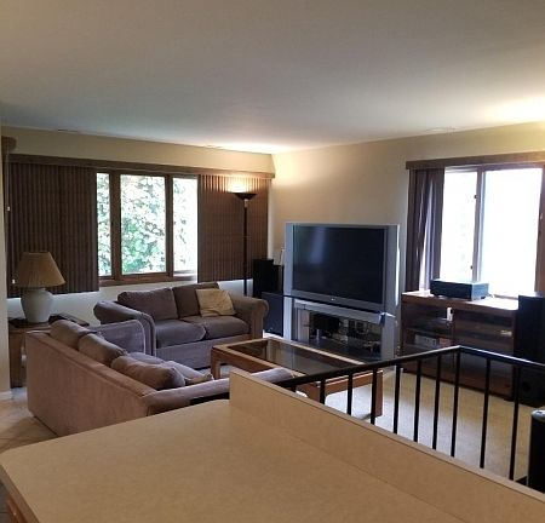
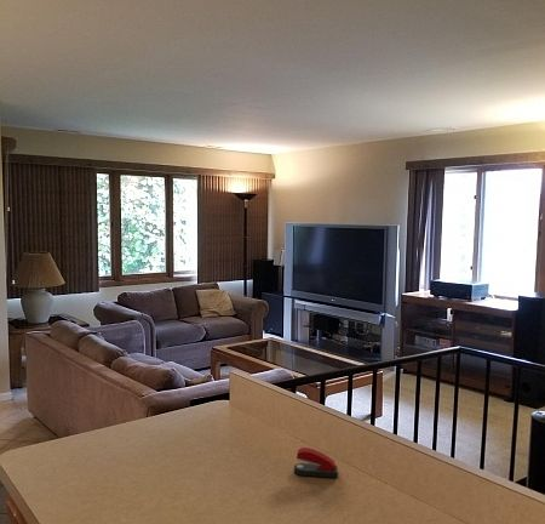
+ stapler [293,446,339,479]
